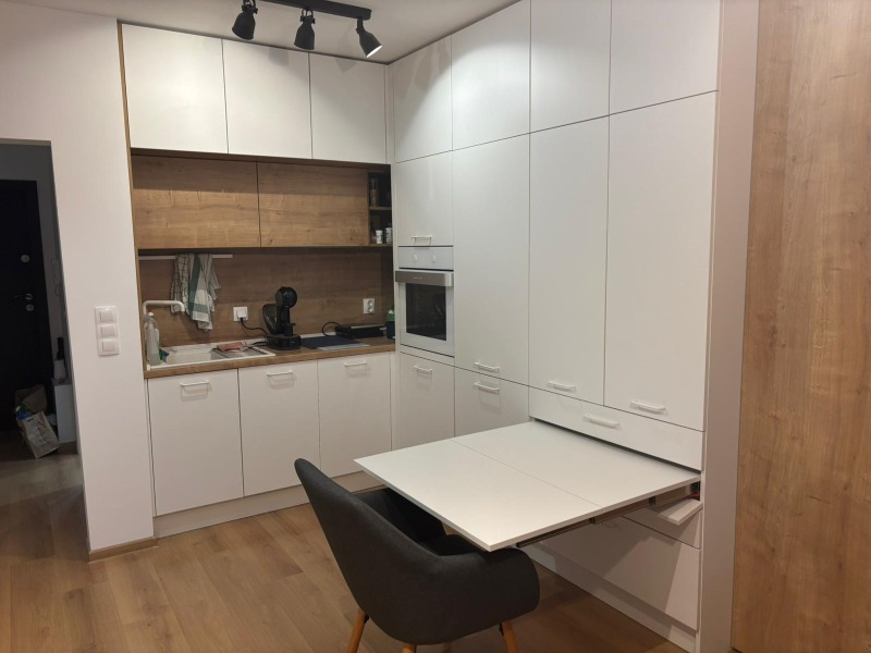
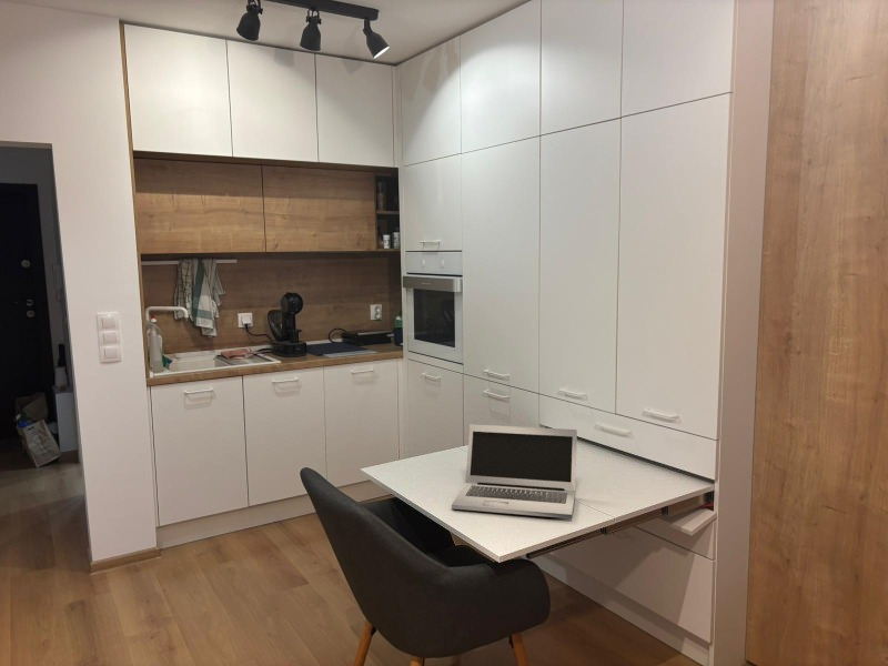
+ laptop [451,423,578,519]
